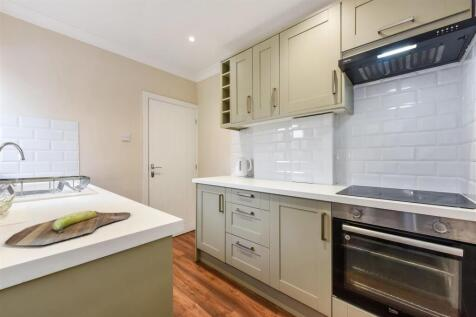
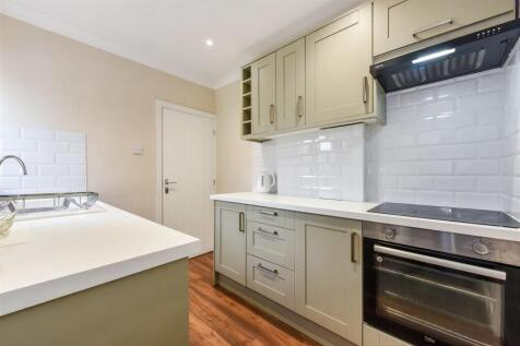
- cutting board [4,210,131,246]
